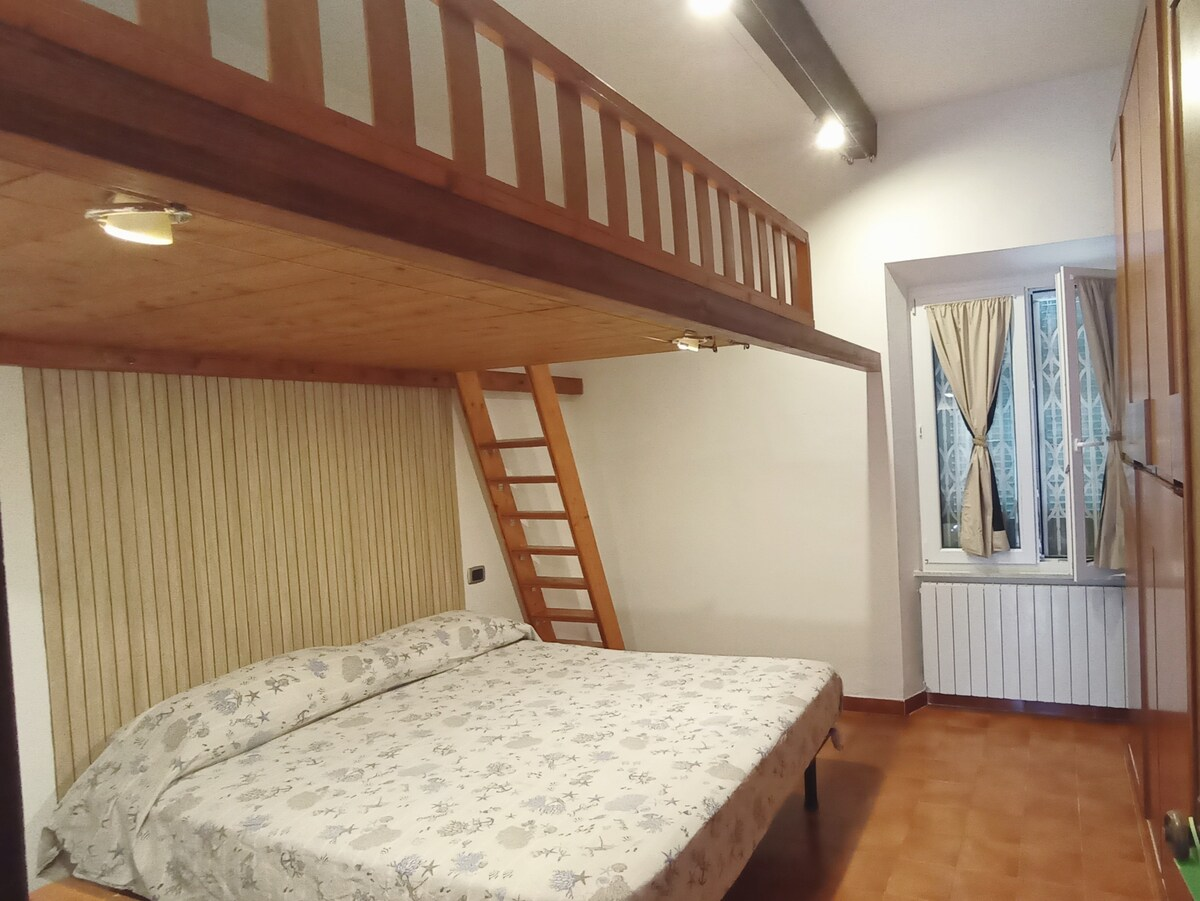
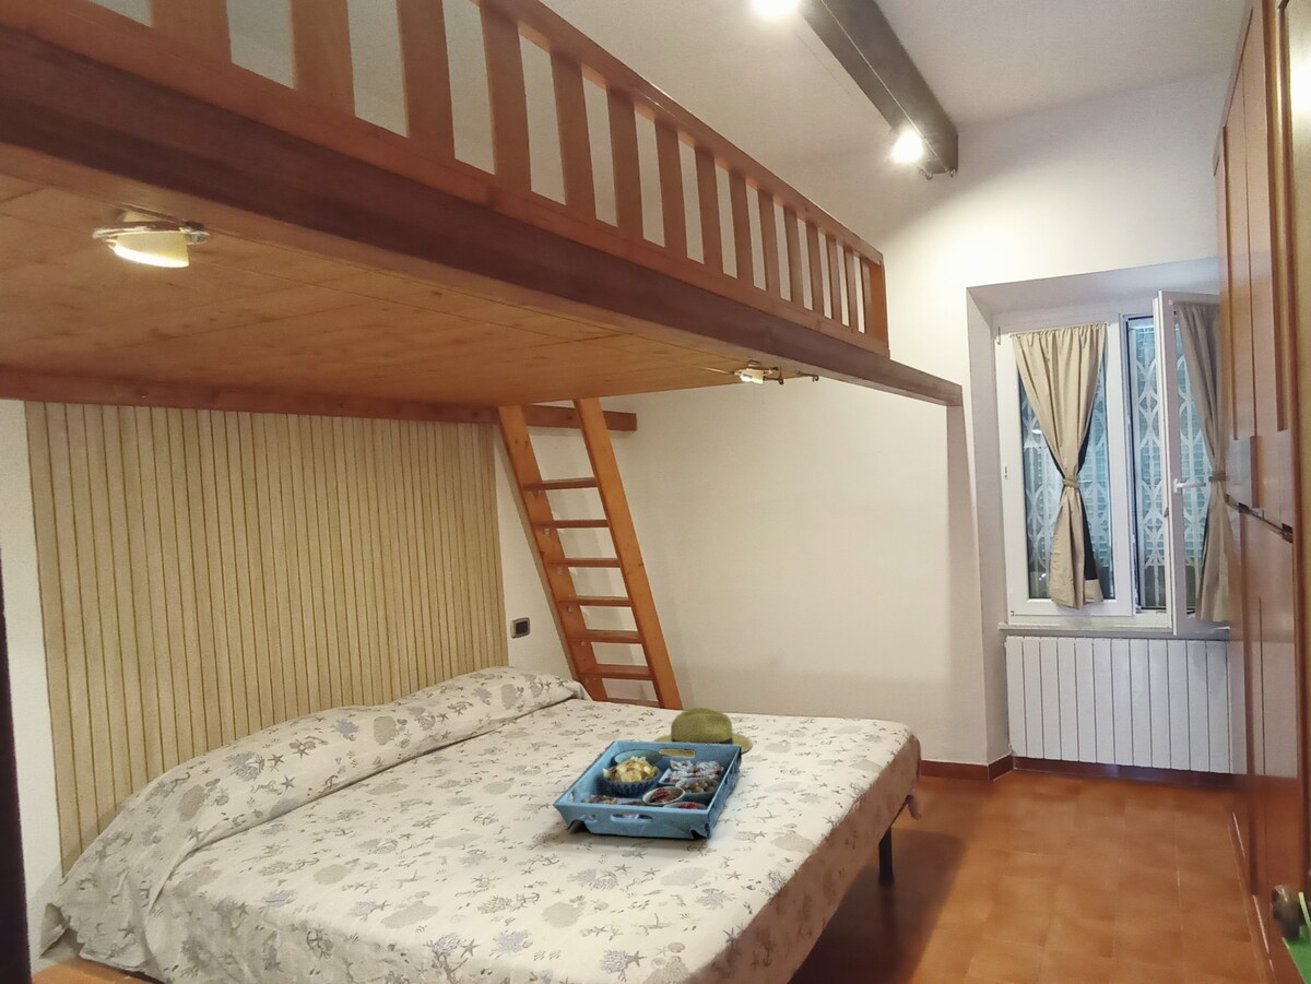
+ serving tray [552,739,743,841]
+ straw hat [652,707,754,758]
